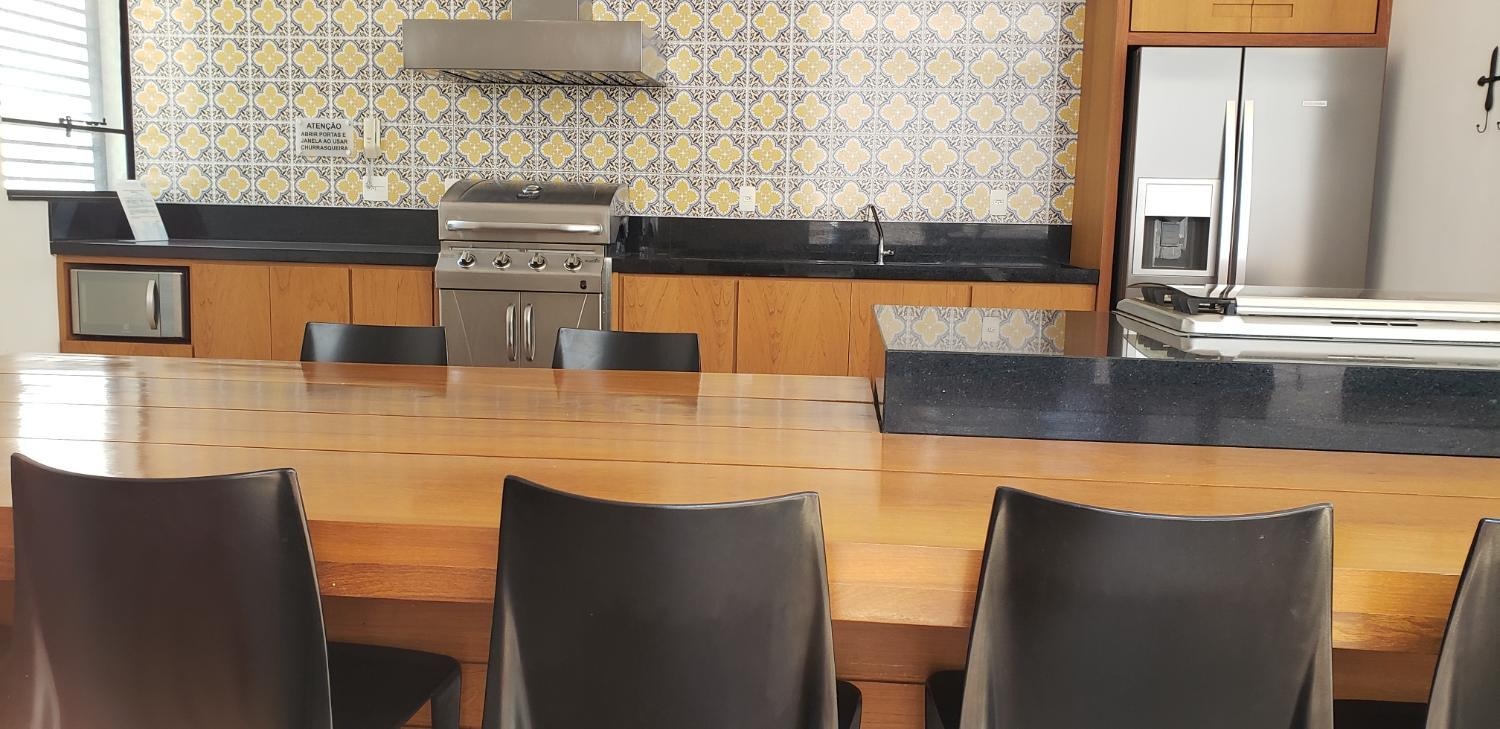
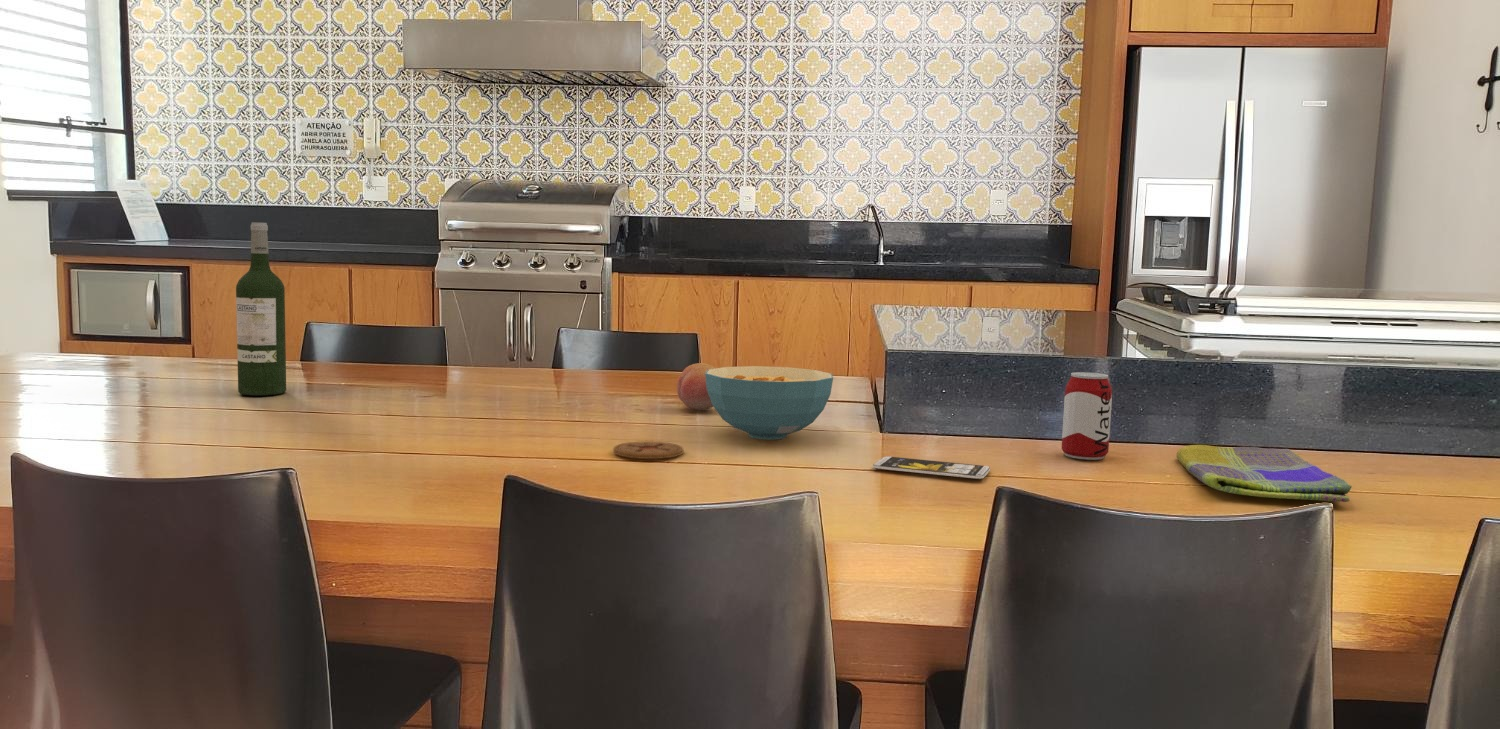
+ cereal bowl [705,365,834,441]
+ fruit [676,362,716,411]
+ coaster [612,440,685,460]
+ dish towel [1176,444,1353,503]
+ smartphone [872,456,991,480]
+ wine bottle [235,221,287,396]
+ beverage can [1061,371,1113,461]
